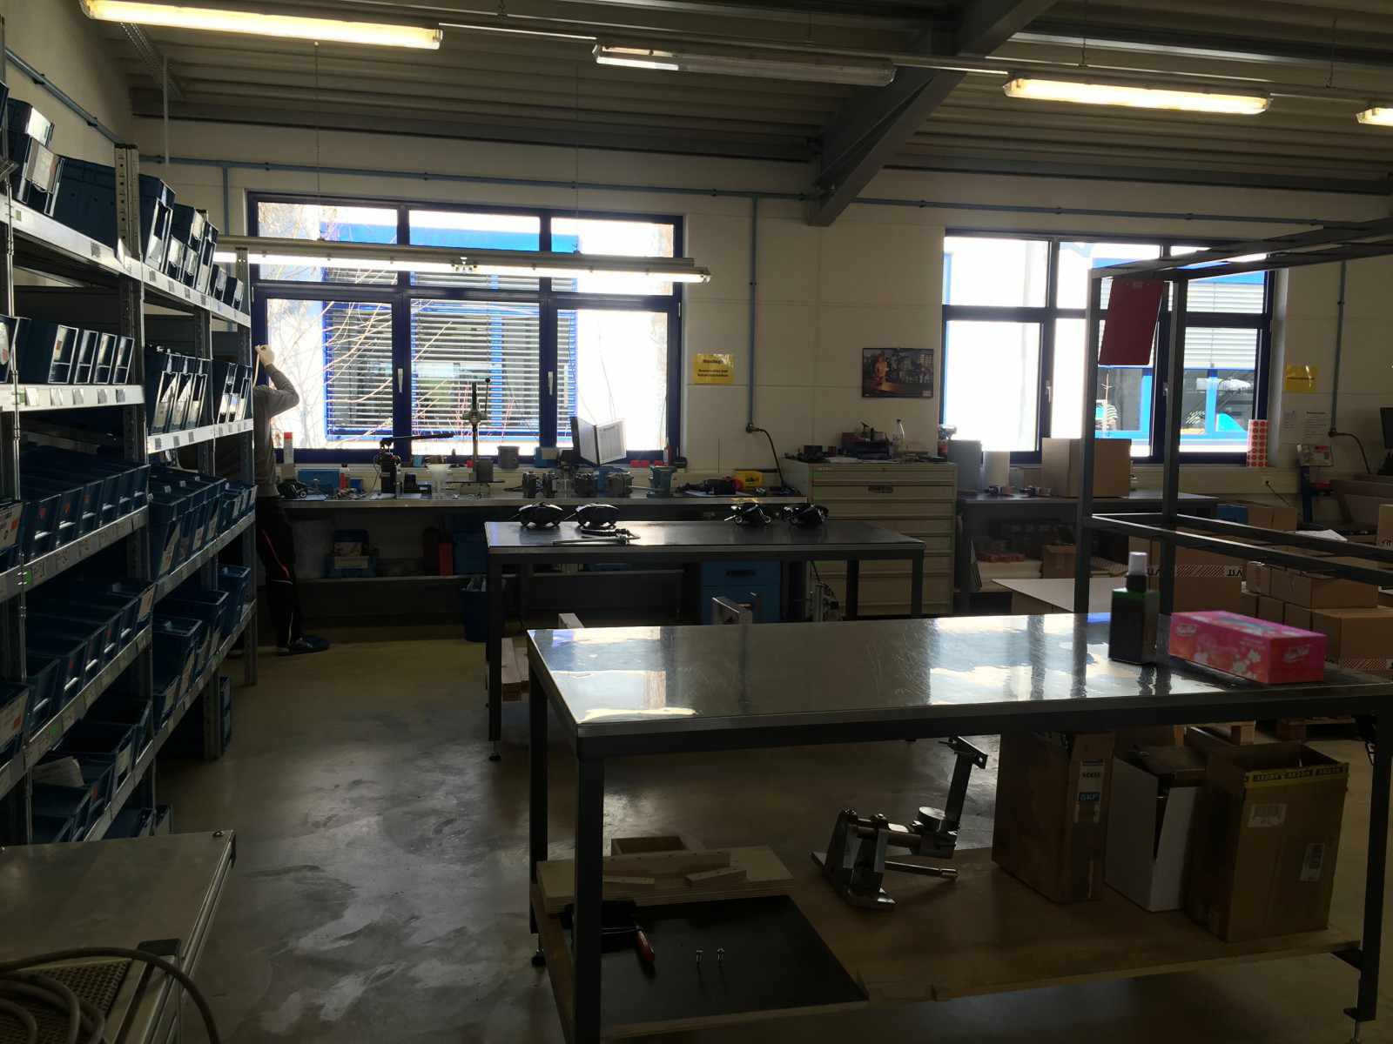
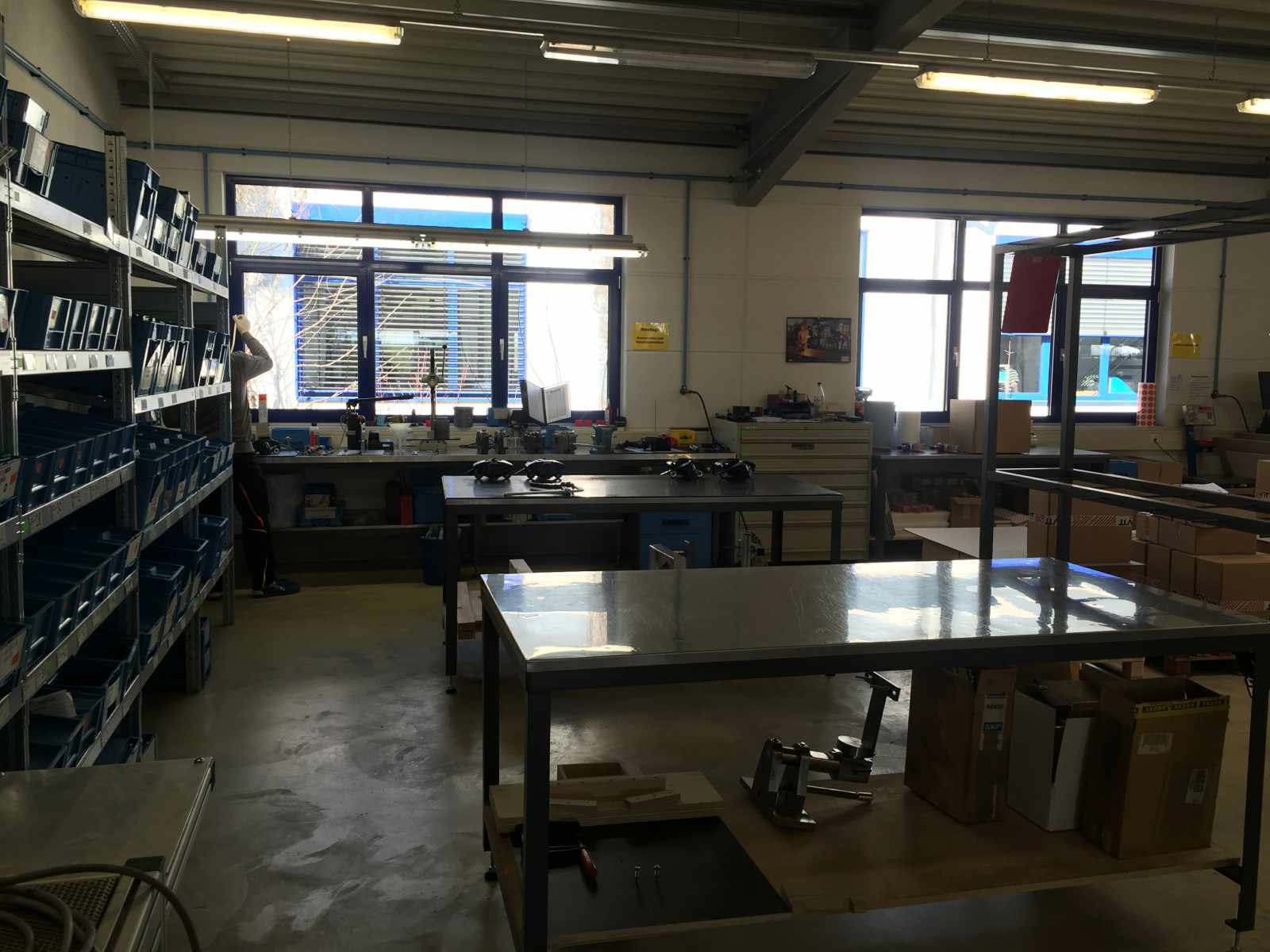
- spray bottle [1107,552,1160,666]
- tissue box [1167,610,1327,684]
